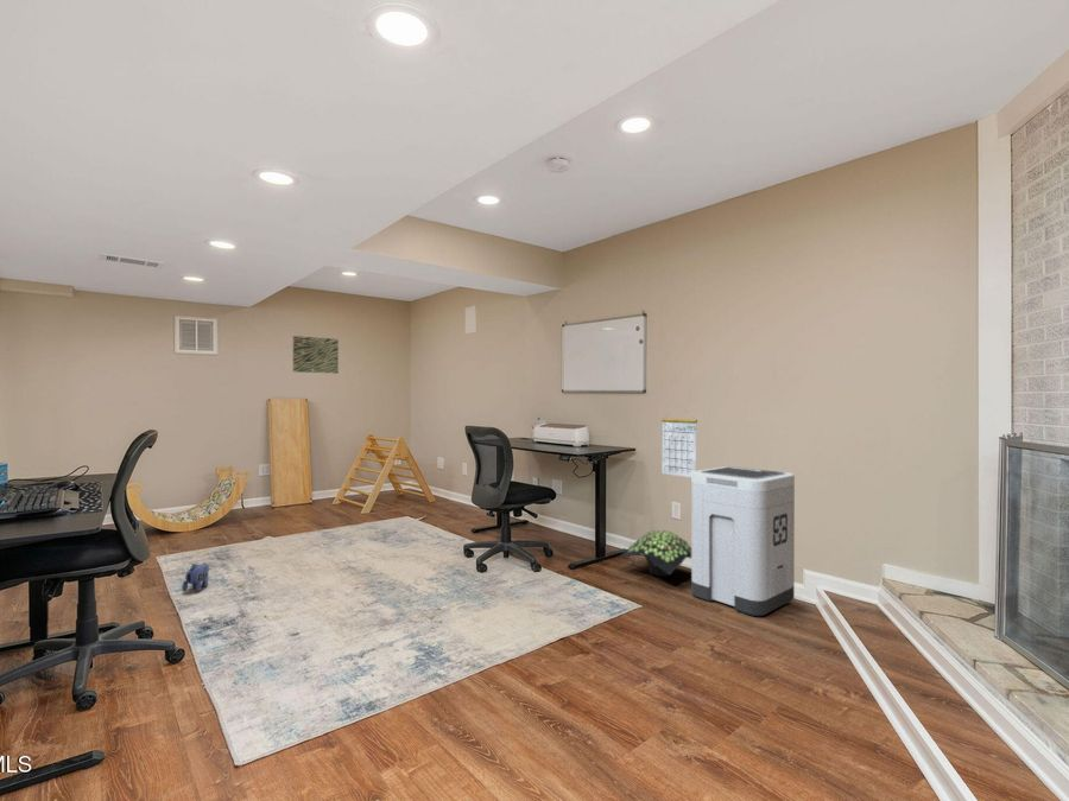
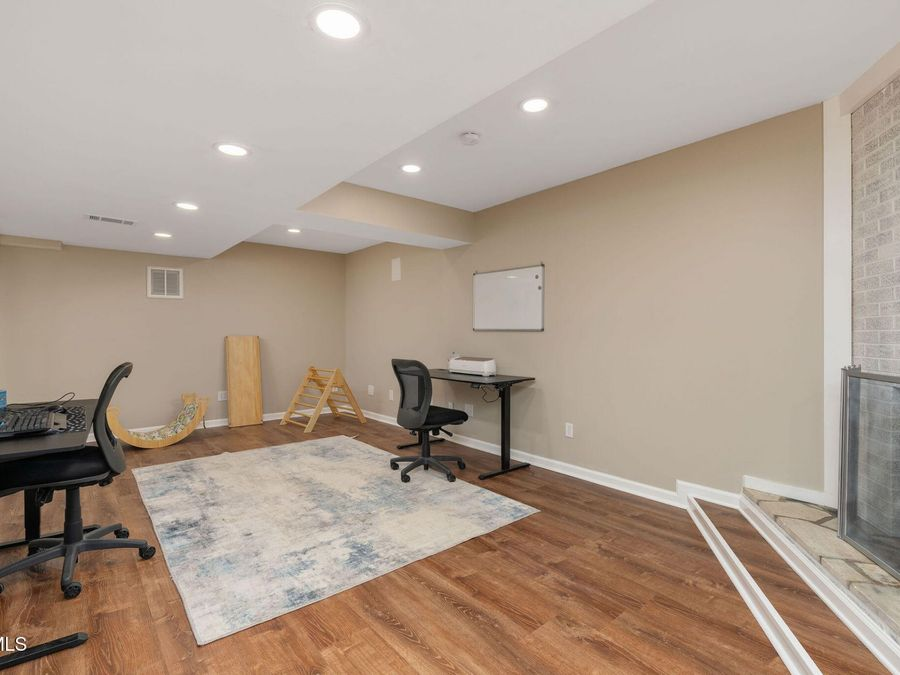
- umbrella [616,529,691,578]
- plush toy [181,561,210,592]
- wall art [292,335,340,375]
- calendar [660,405,698,478]
- trash can [690,466,796,617]
